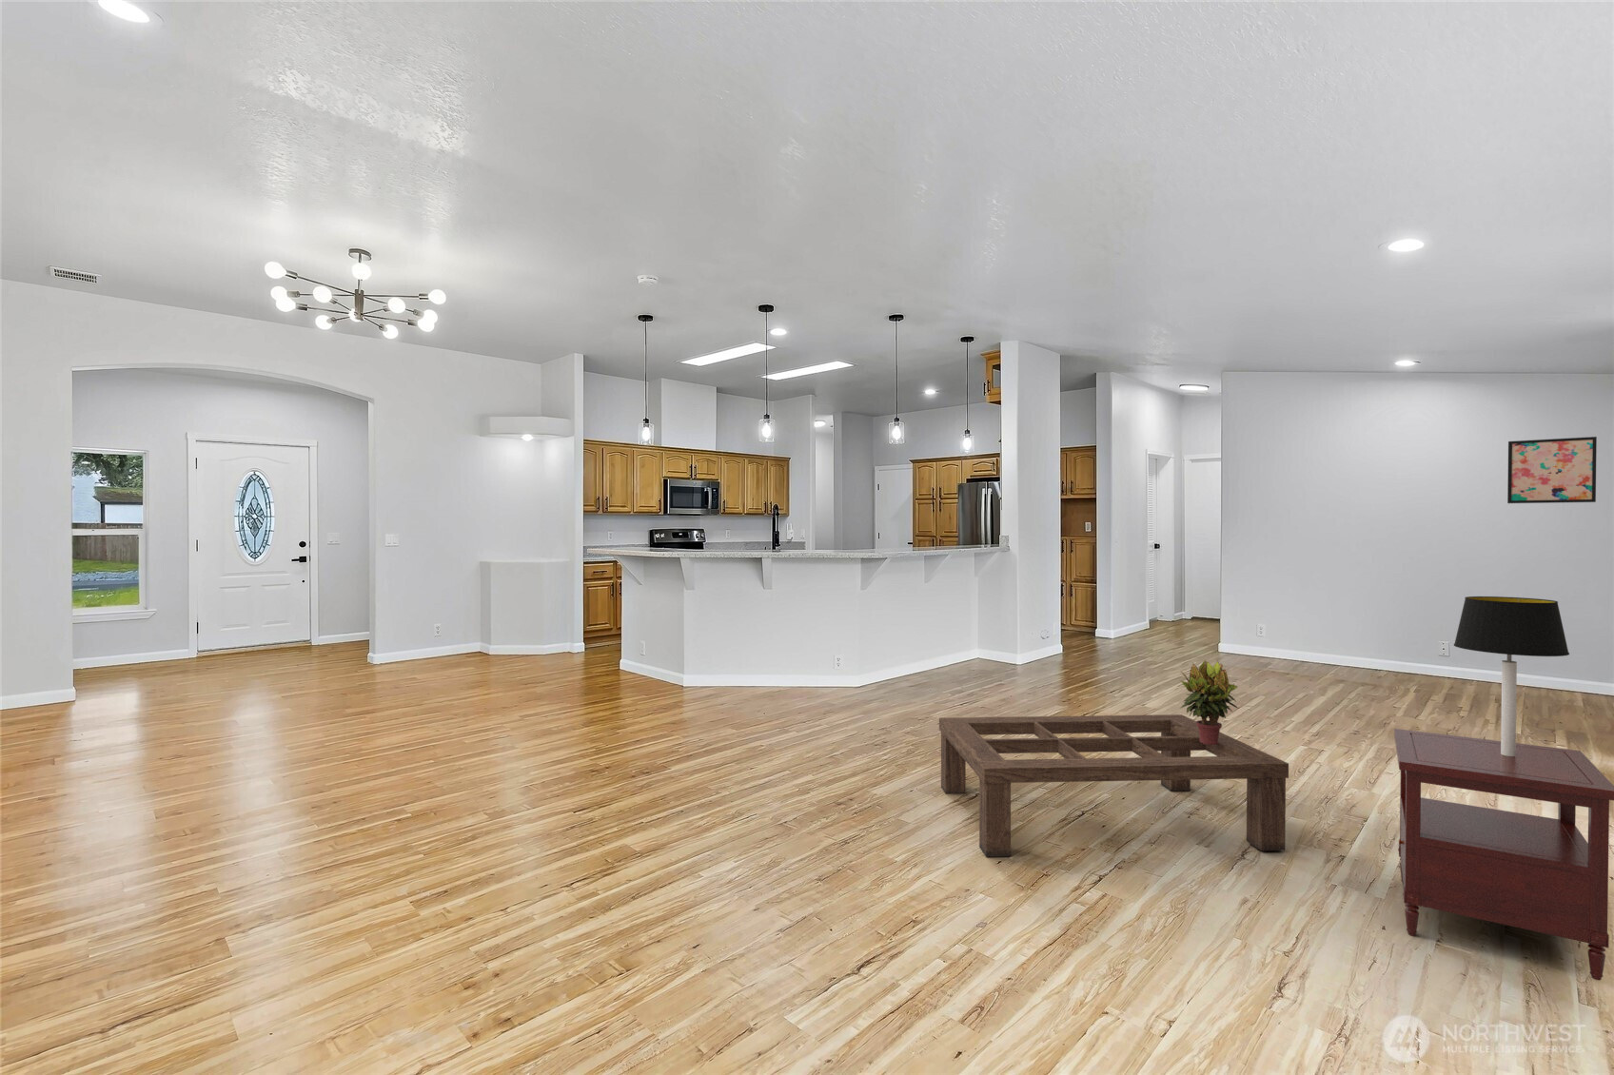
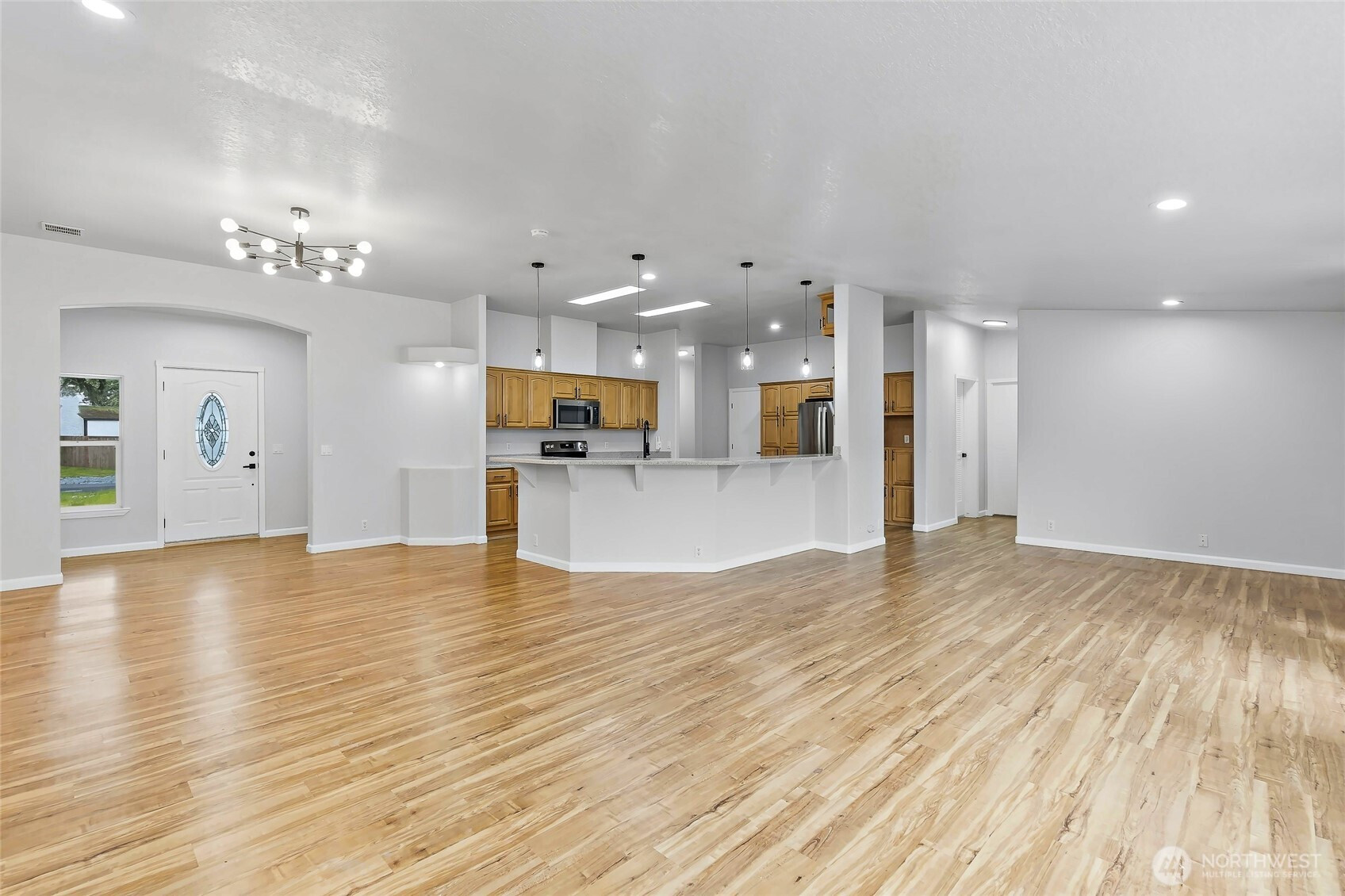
- table lamp [1453,595,1571,756]
- side table [1393,728,1614,981]
- wall art [1506,436,1598,504]
- coffee table [938,714,1290,858]
- potted plant [1180,659,1240,745]
